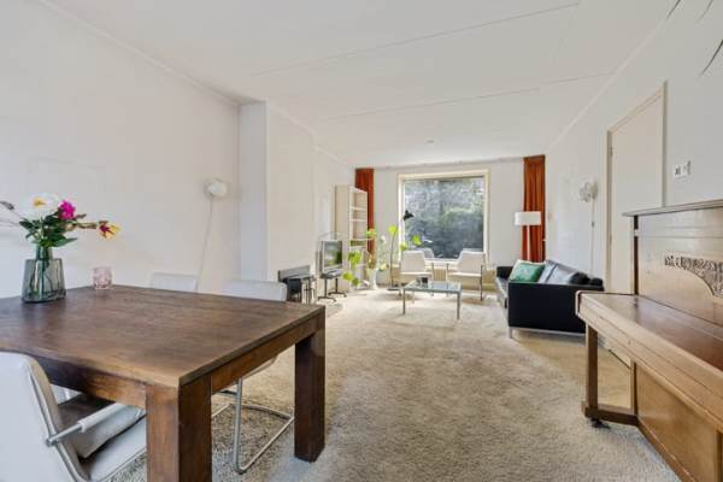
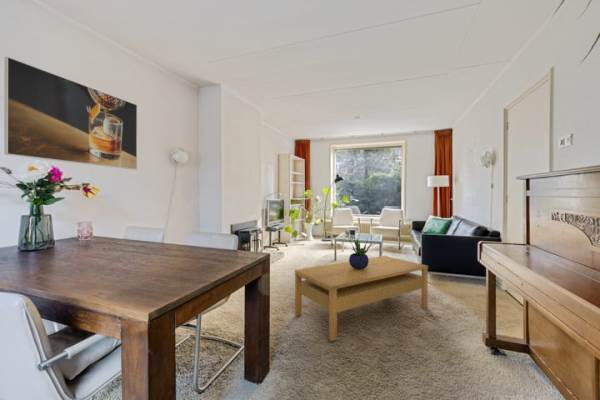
+ coffee table [294,255,429,342]
+ potted plant [347,237,373,270]
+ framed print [4,56,138,171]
